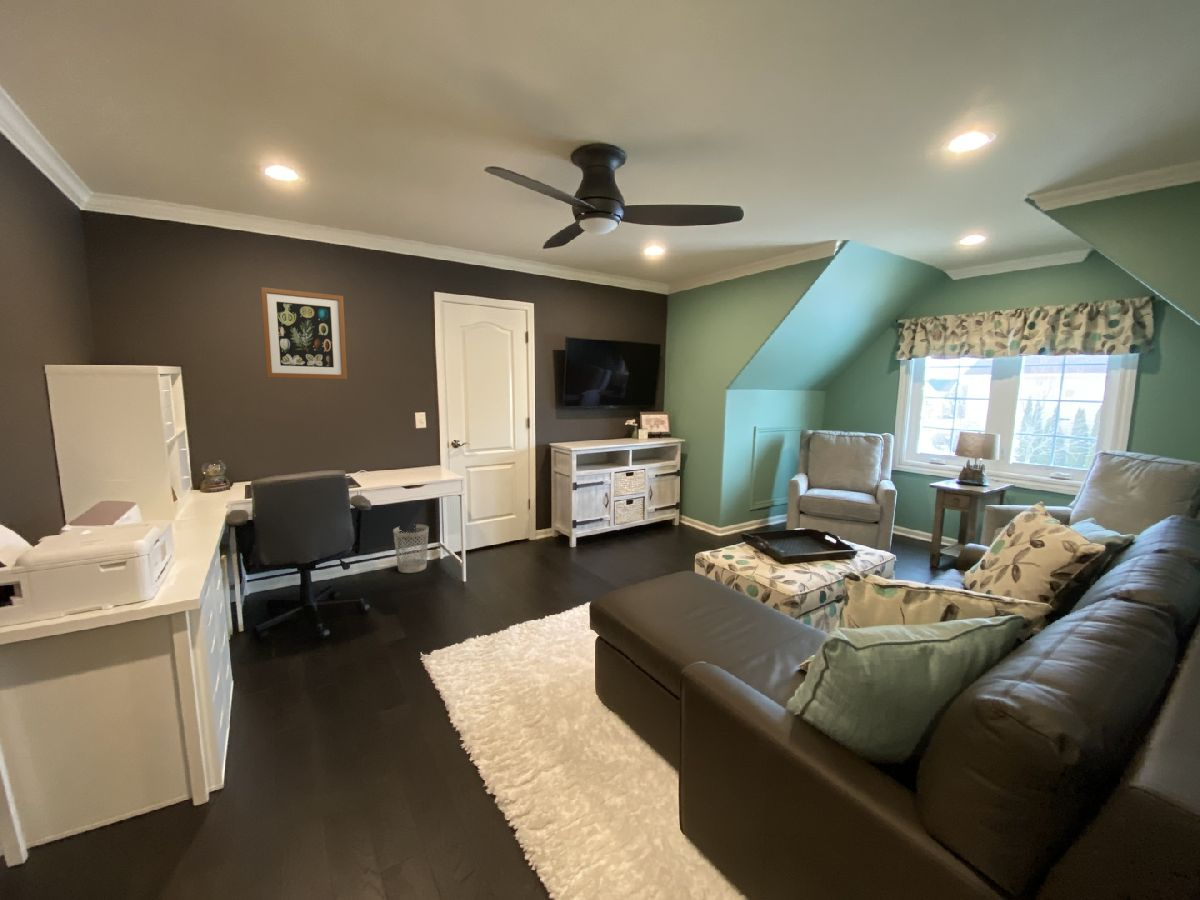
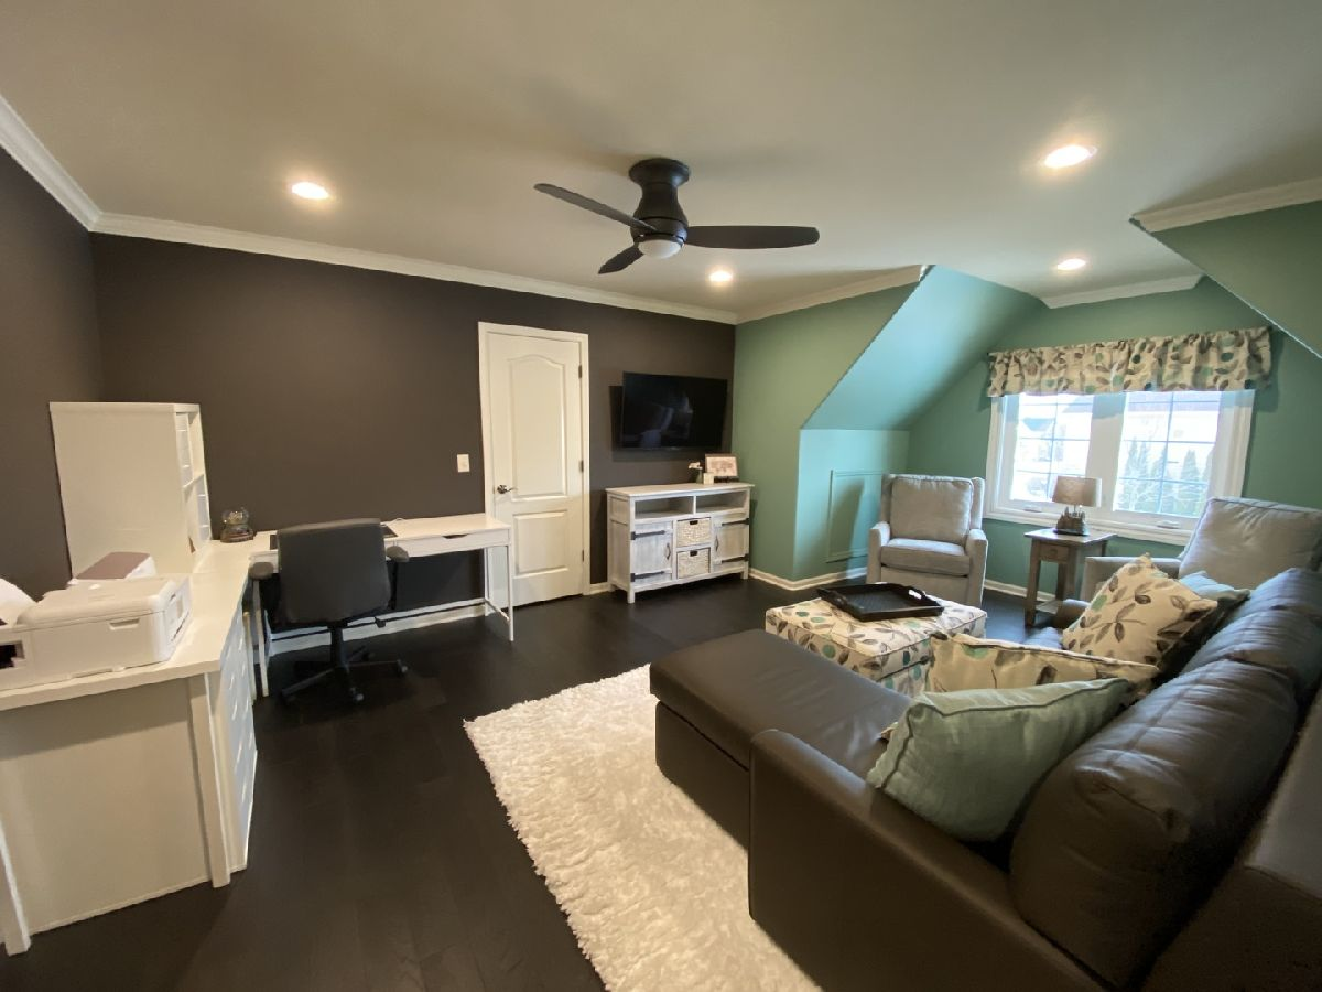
- wastebasket [392,523,430,574]
- wall art [260,286,348,380]
